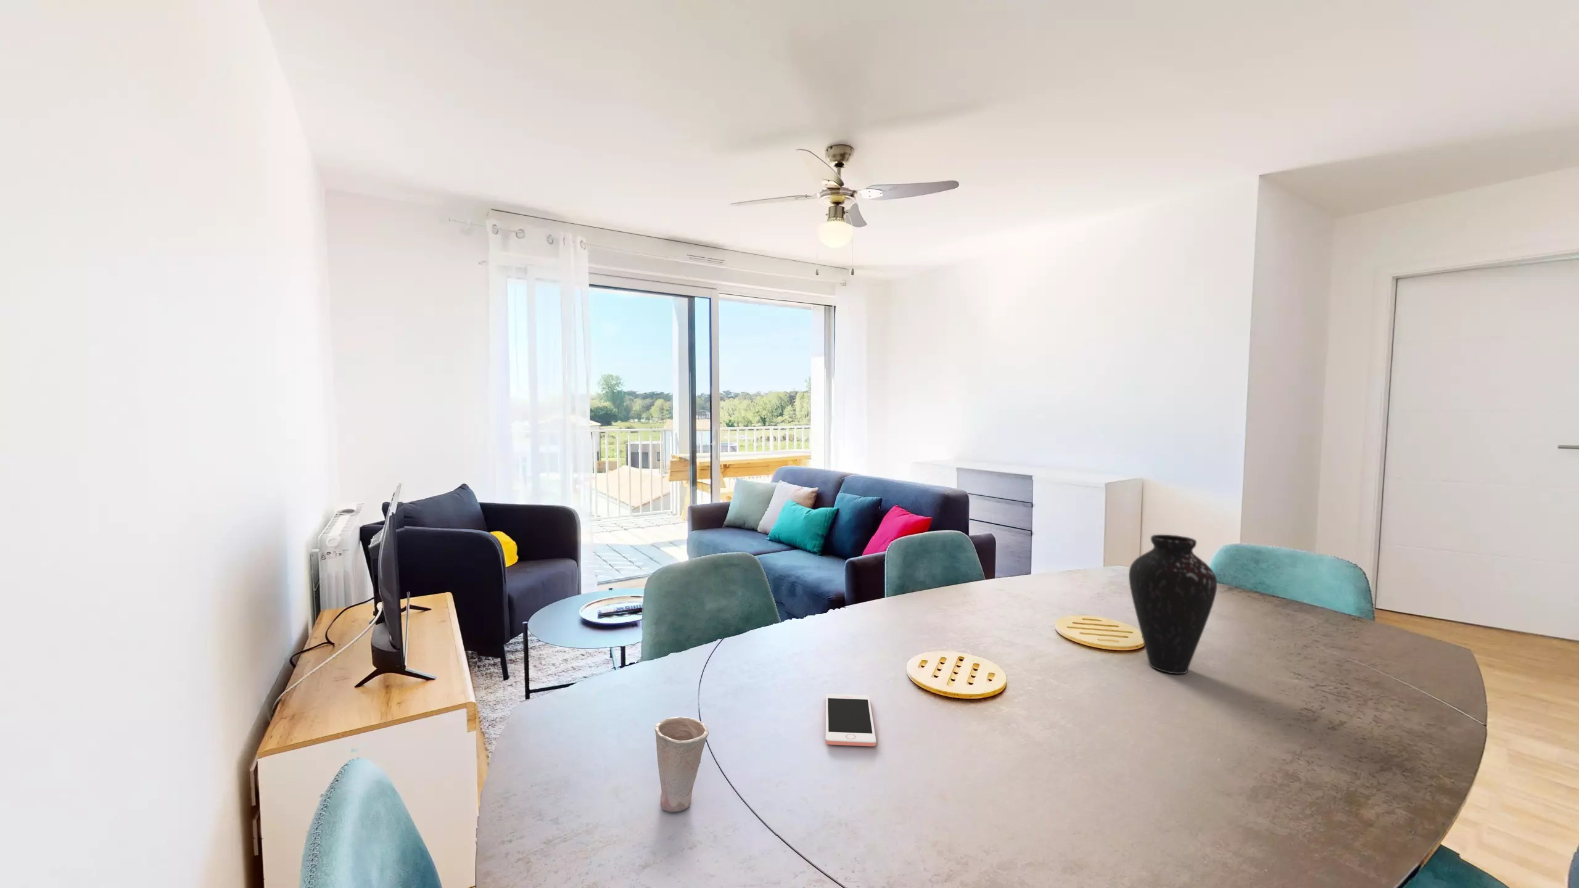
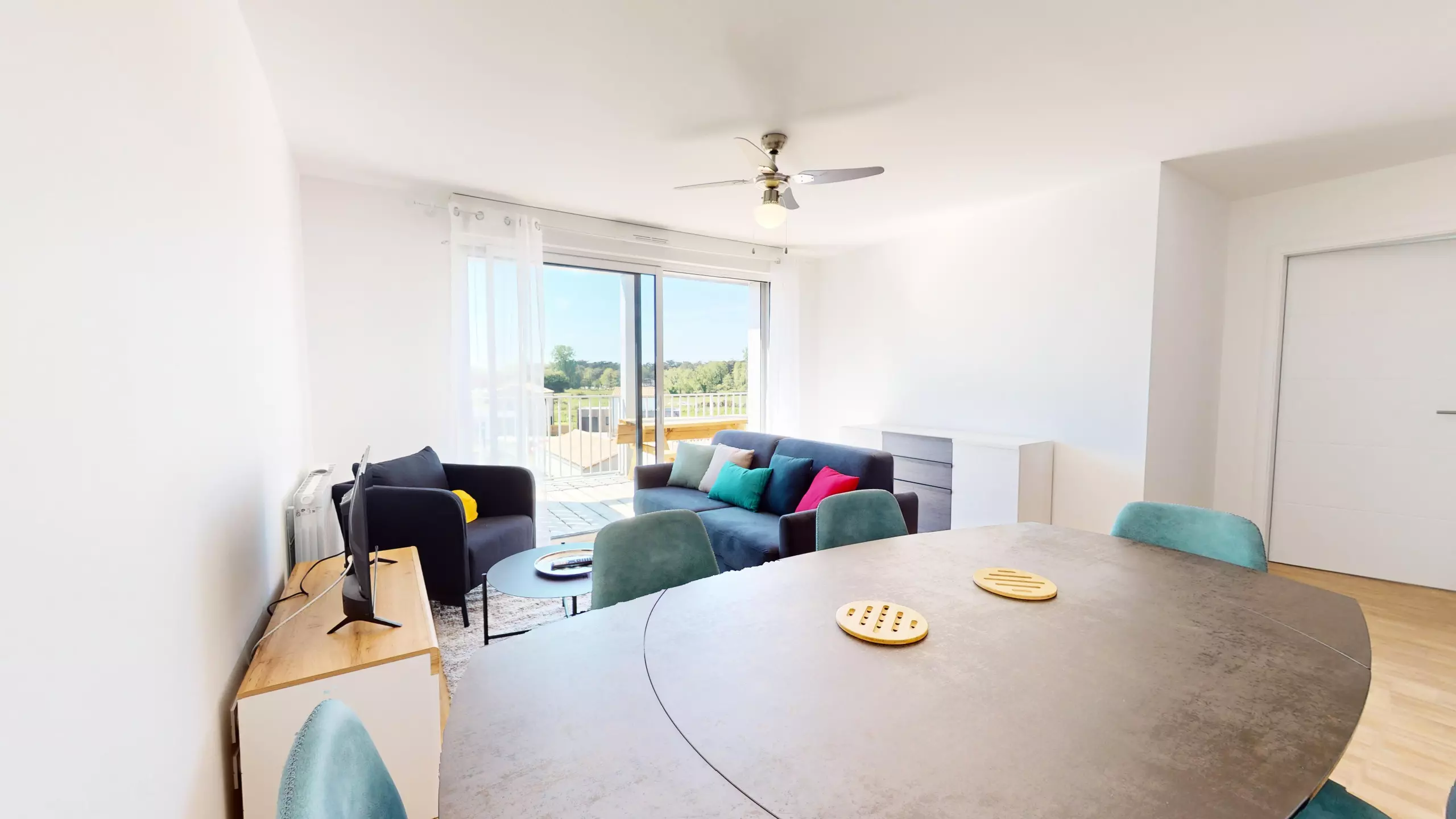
- cup [654,716,709,813]
- vase [1128,535,1218,674]
- cell phone [825,693,876,747]
